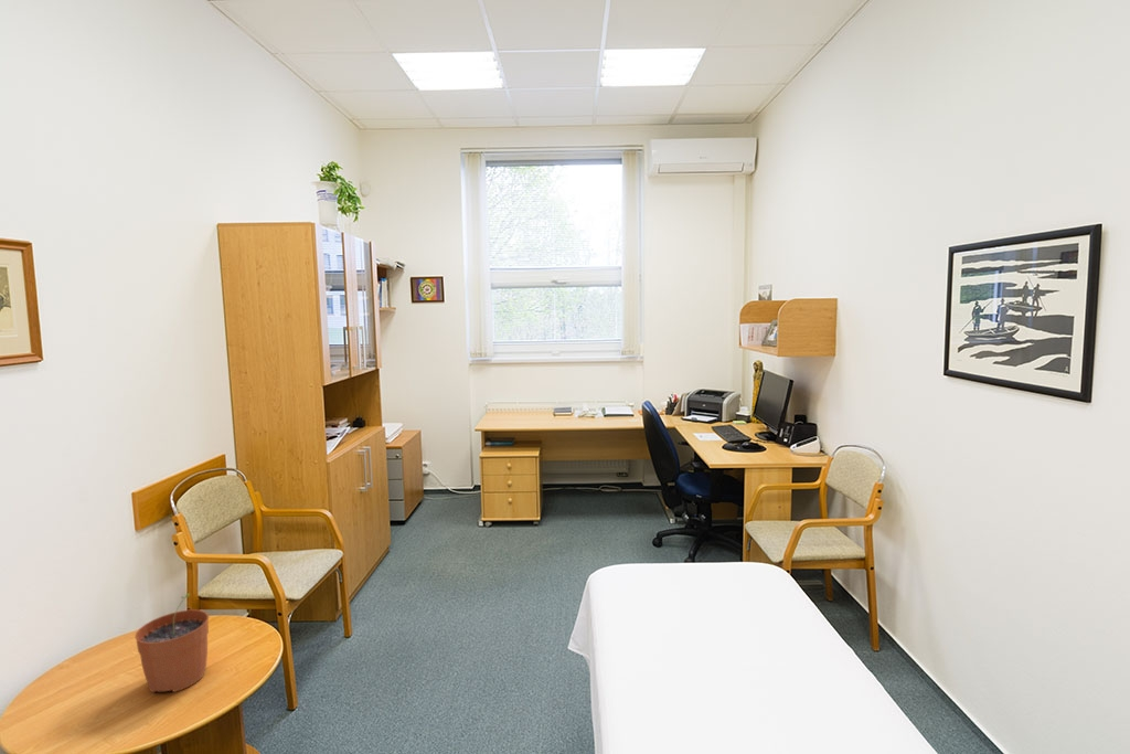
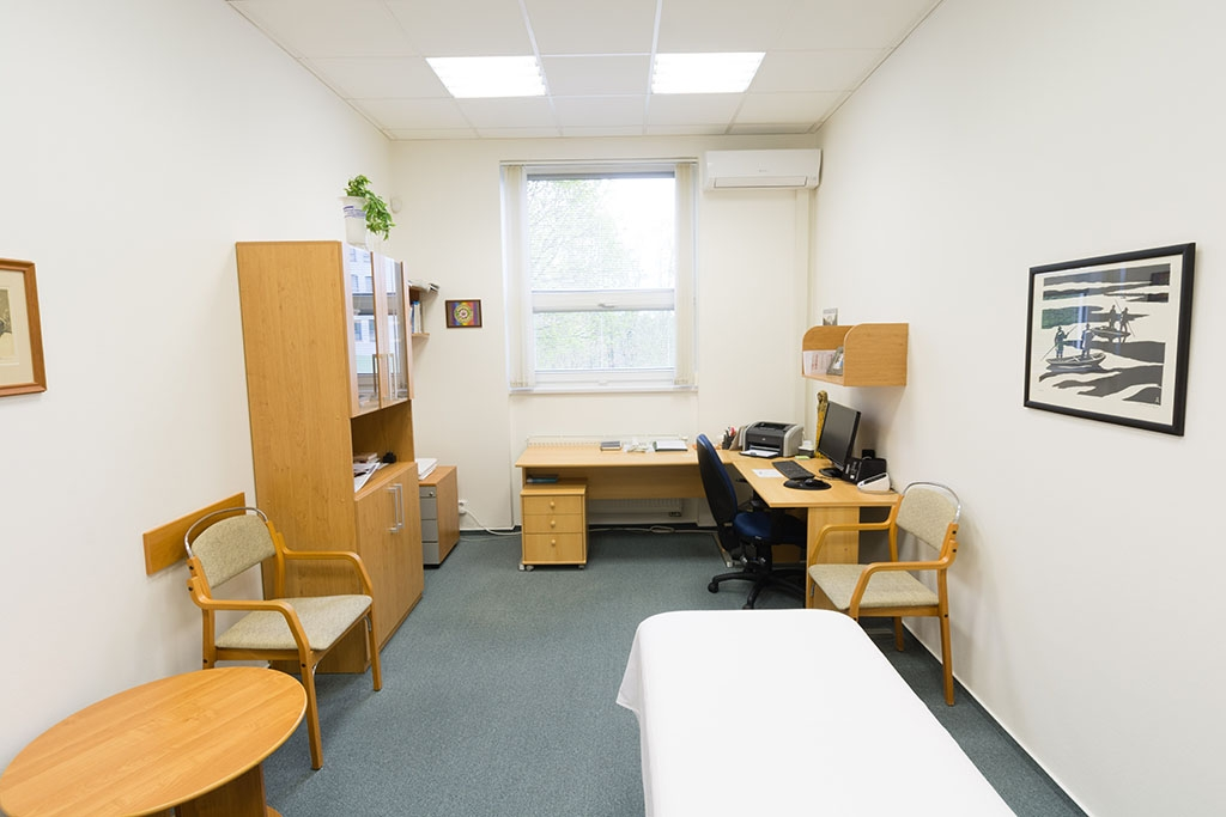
- plant pot [134,592,210,694]
